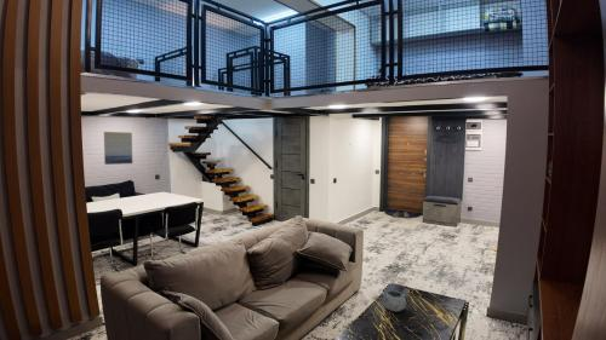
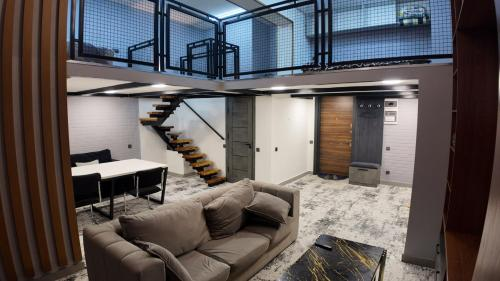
- wall art [103,131,133,166]
- decorative bowl [381,287,411,312]
